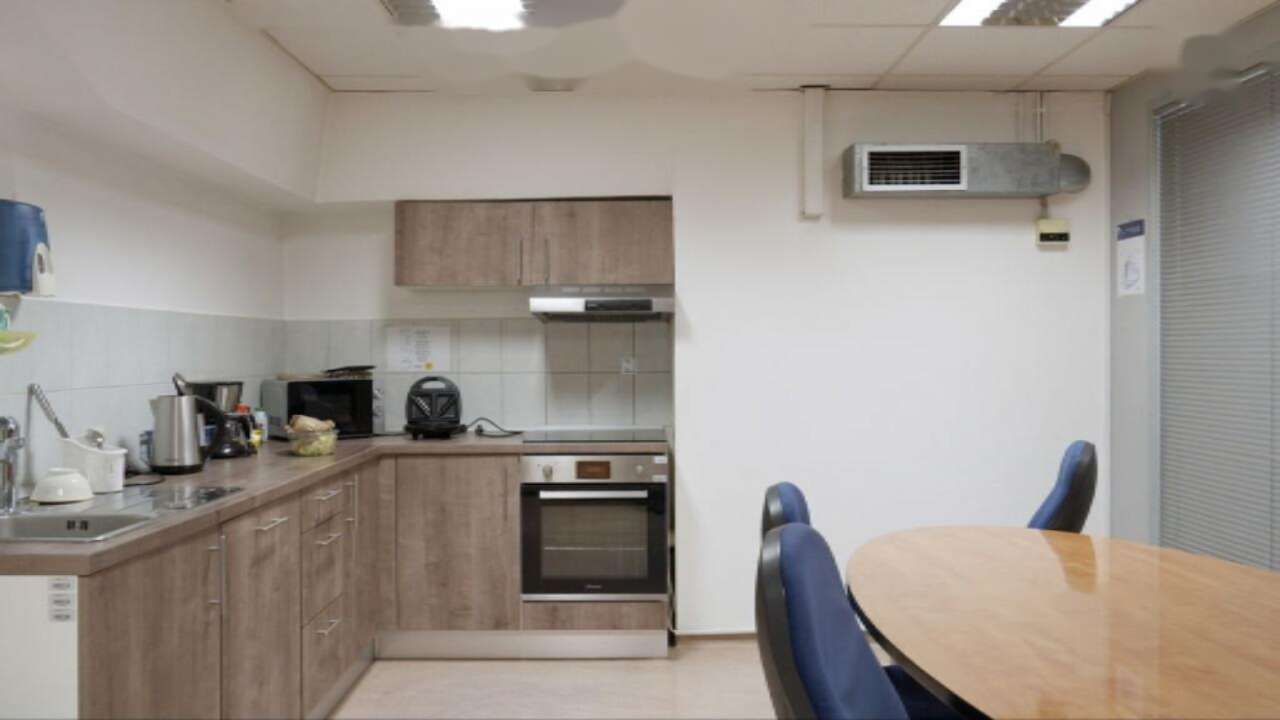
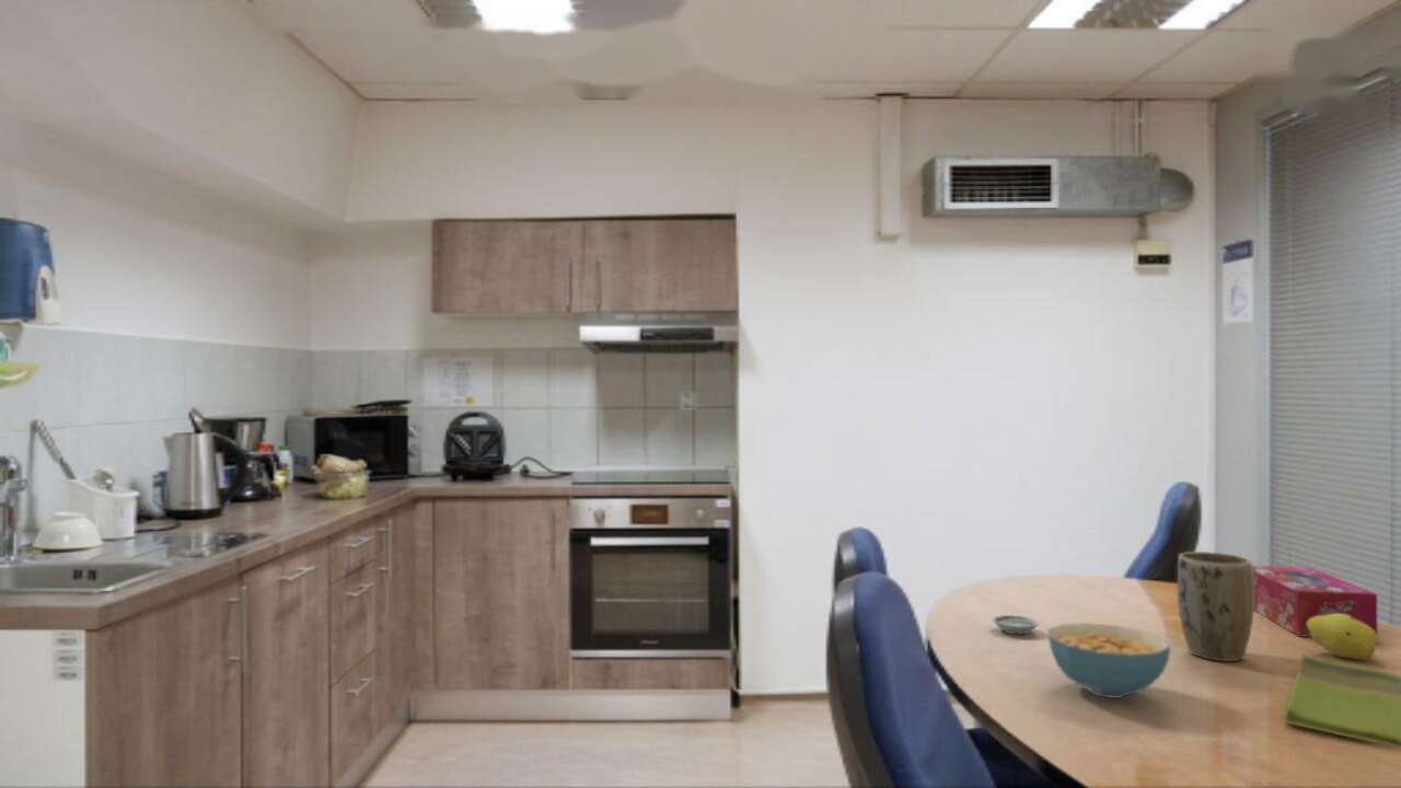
+ fruit [1305,614,1379,661]
+ saucer [992,614,1040,635]
+ tissue box [1252,565,1379,638]
+ dish towel [1283,653,1401,749]
+ cereal bowl [1046,622,1171,699]
+ plant pot [1177,551,1254,662]
